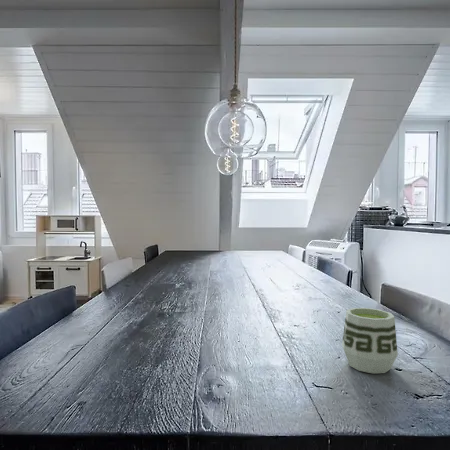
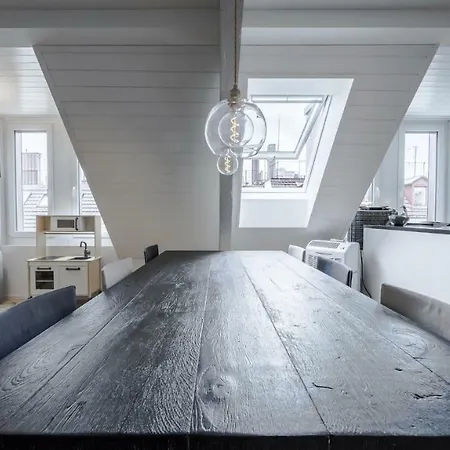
- cup [341,307,399,374]
